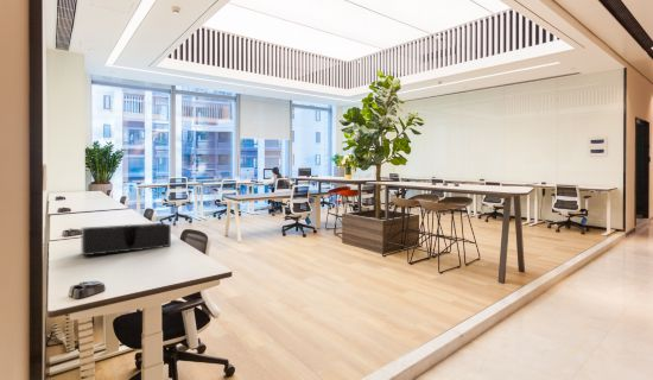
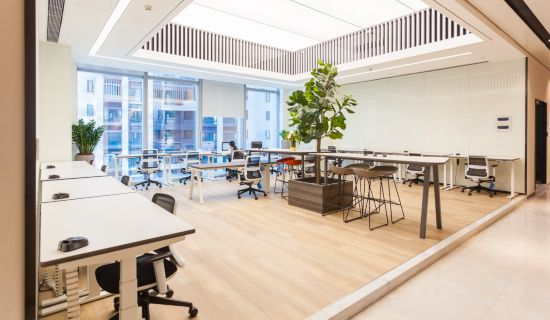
- desk organizer [81,222,172,256]
